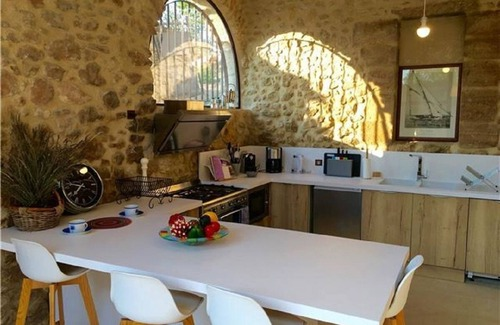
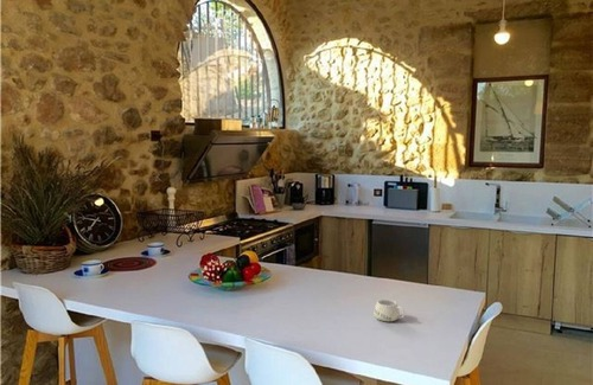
+ mug [372,299,406,322]
